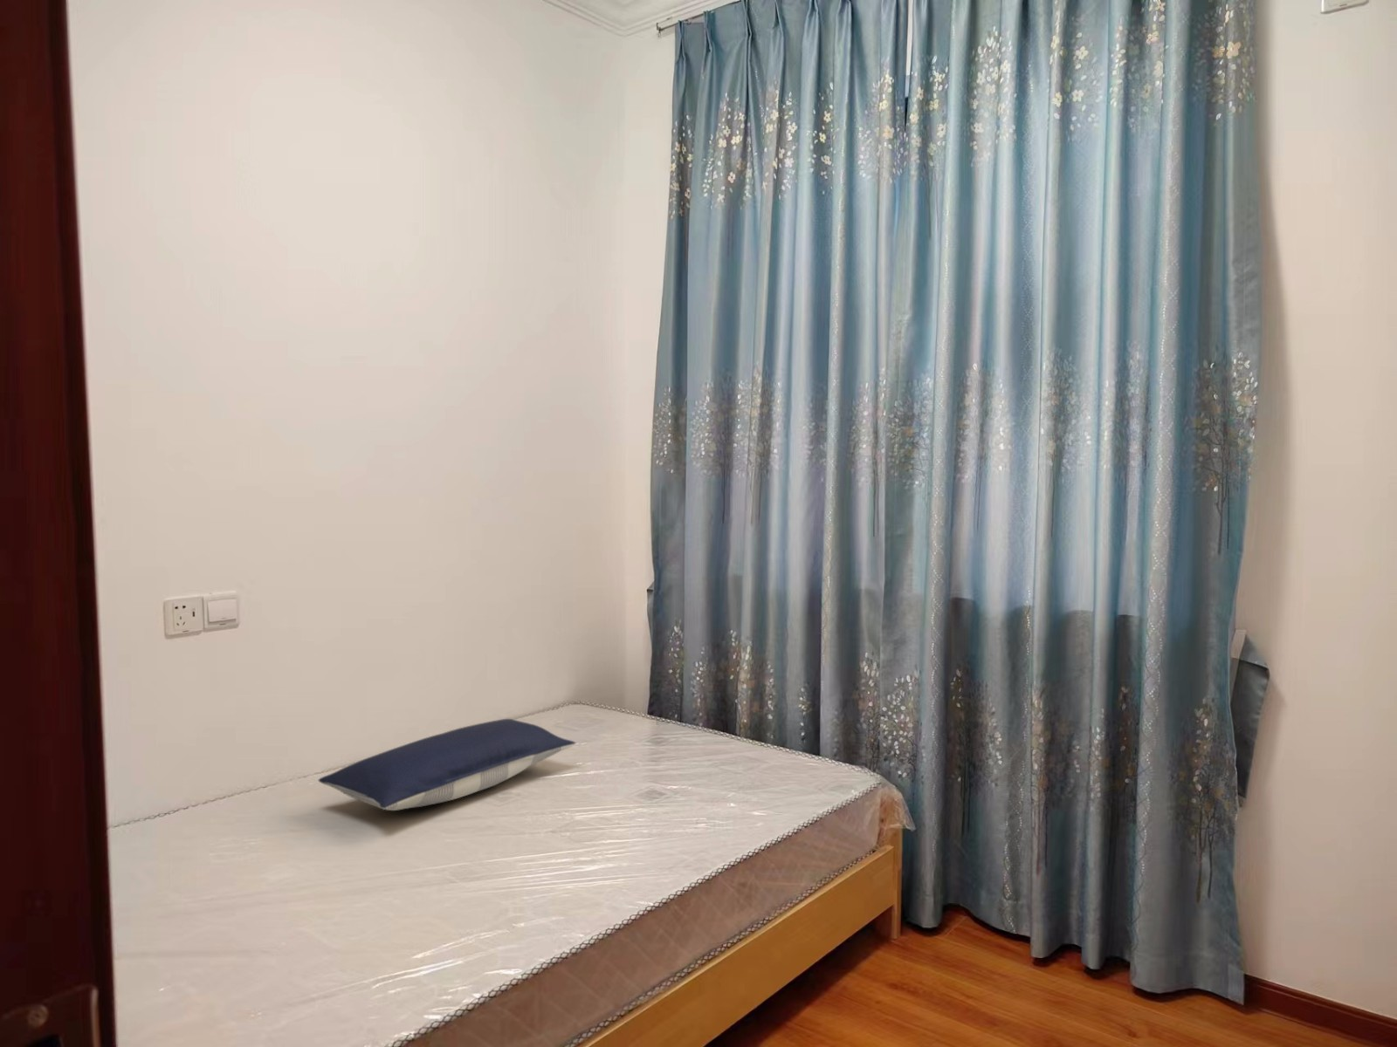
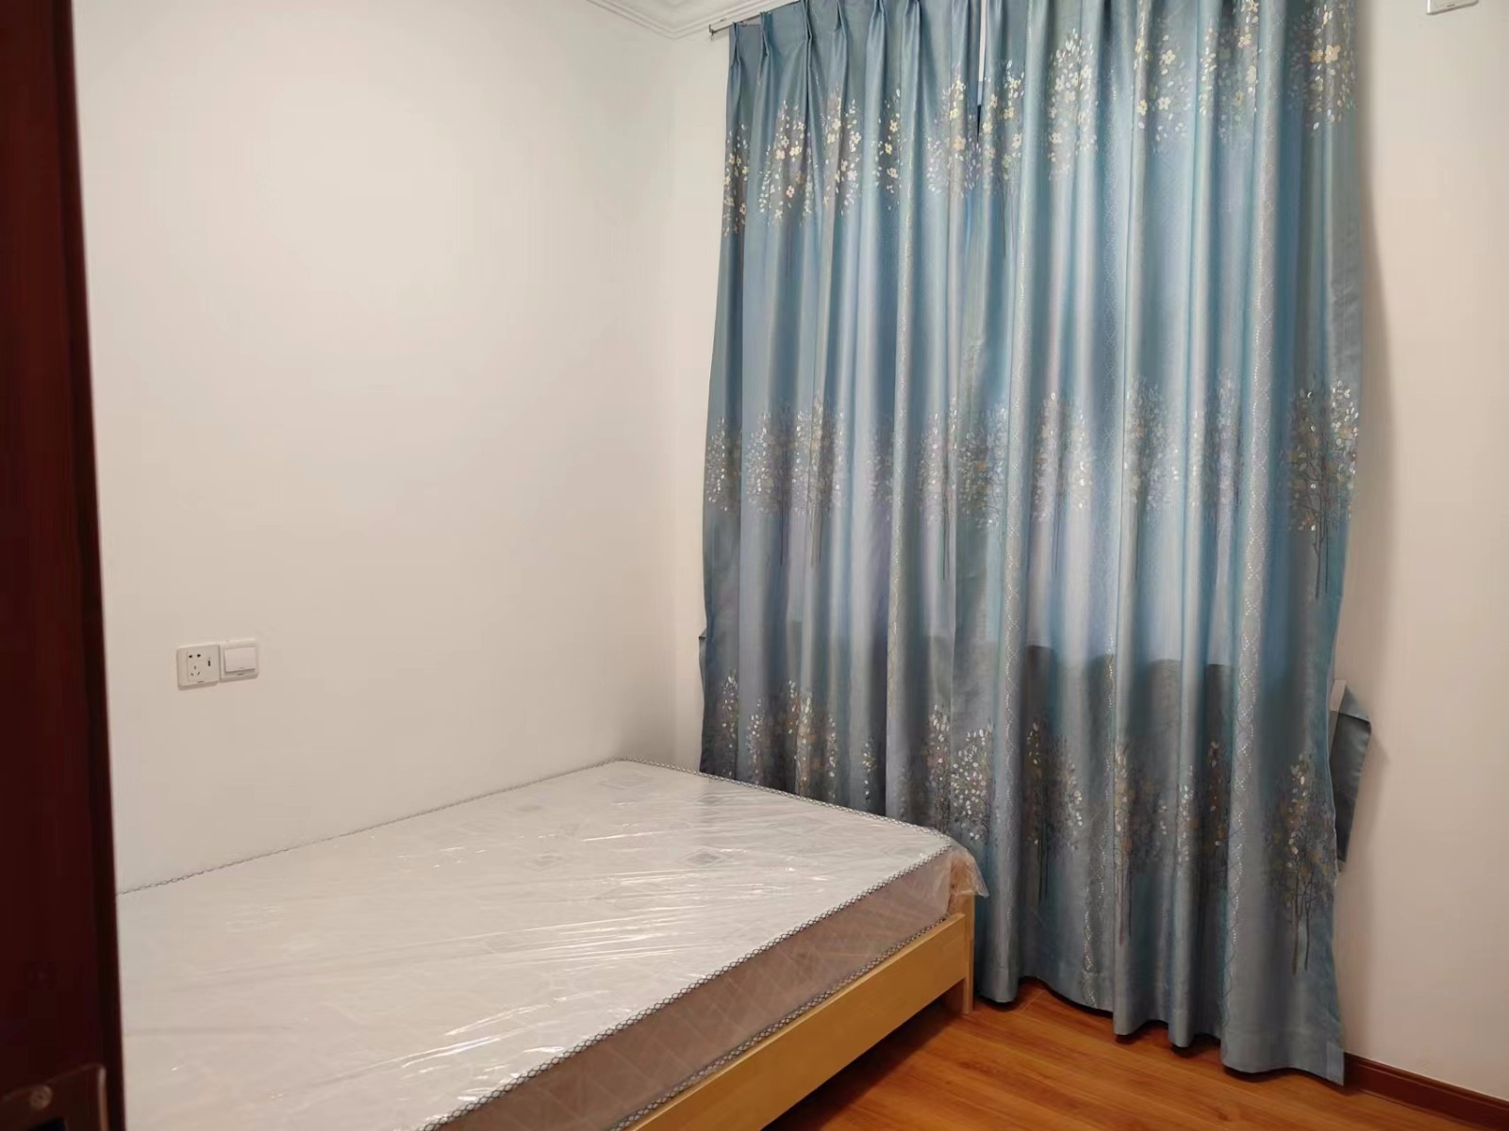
- pillow [318,718,578,812]
